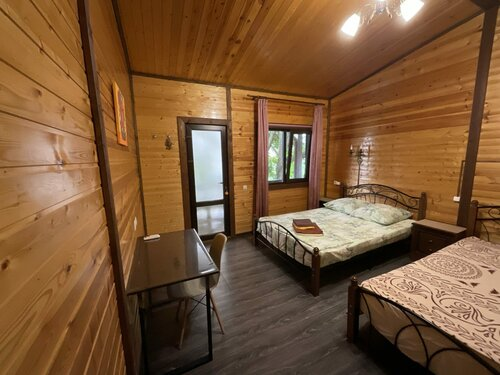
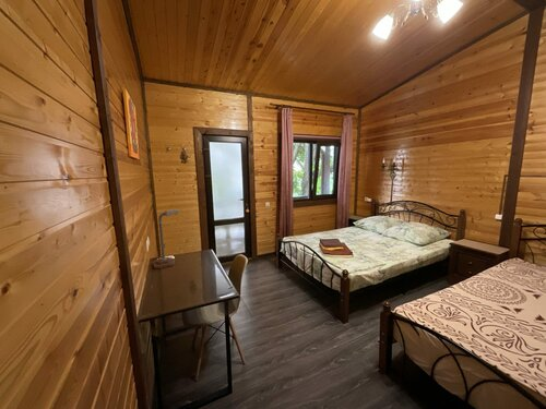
+ desk lamp [152,208,180,269]
